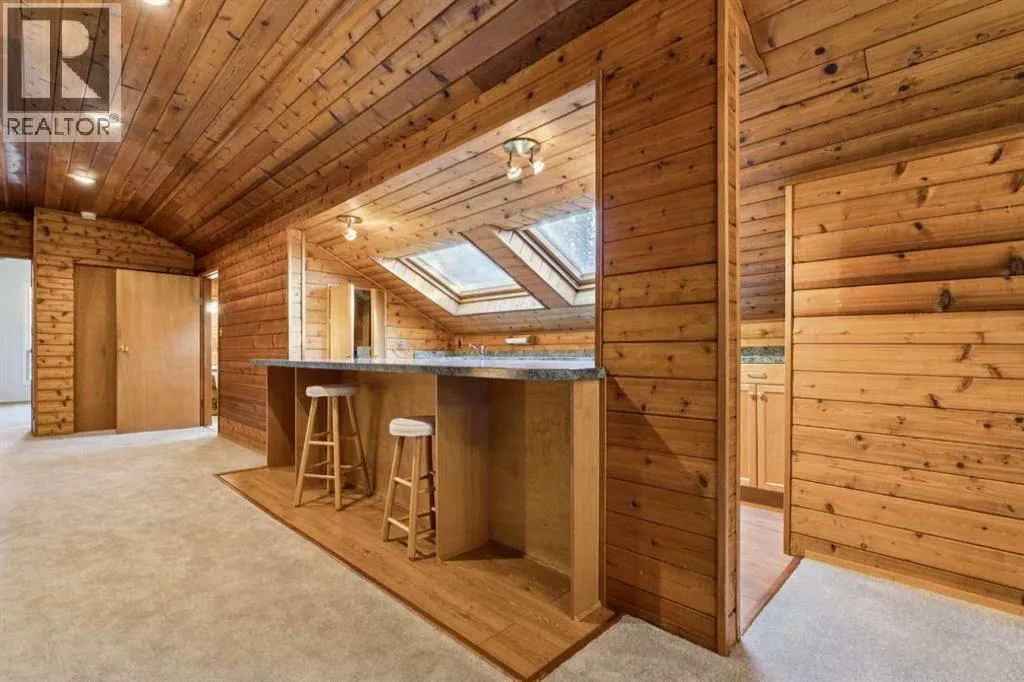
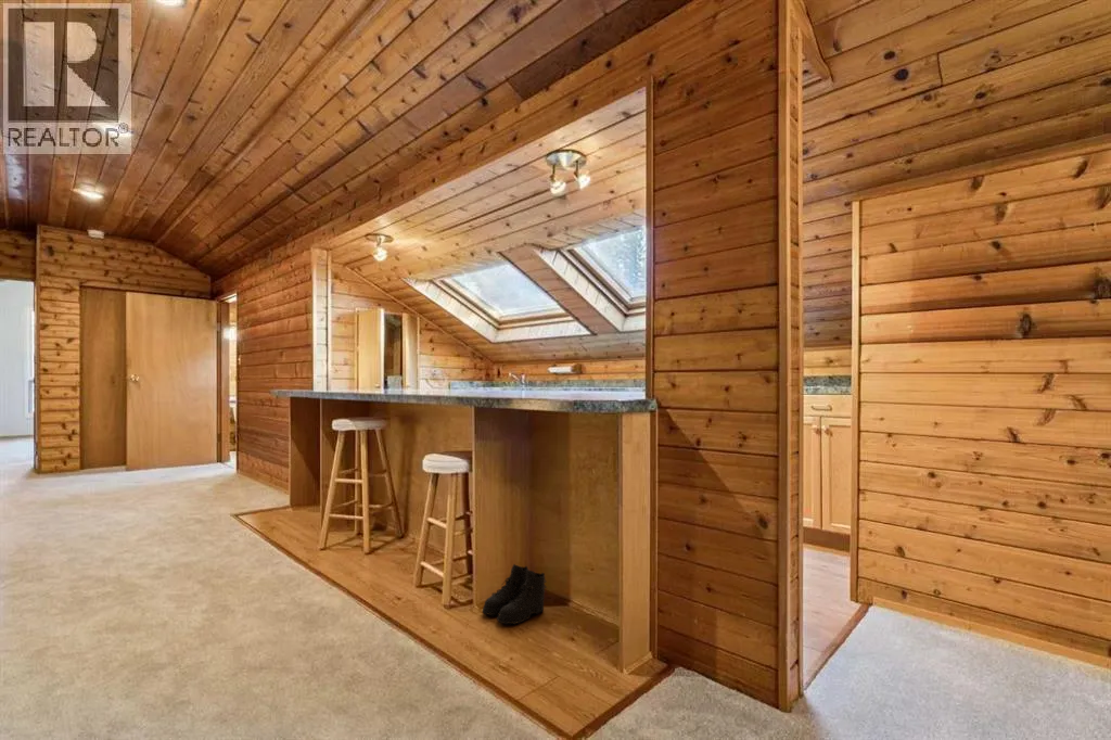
+ boots [481,563,547,626]
